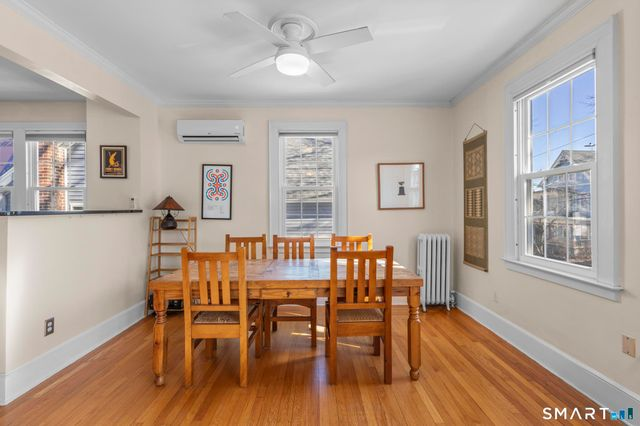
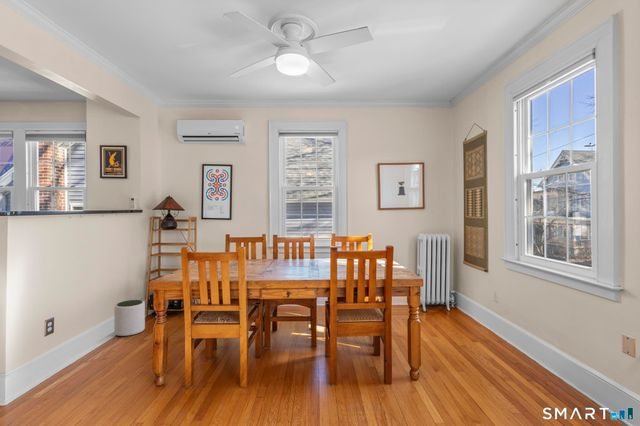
+ plant pot [113,299,146,337]
